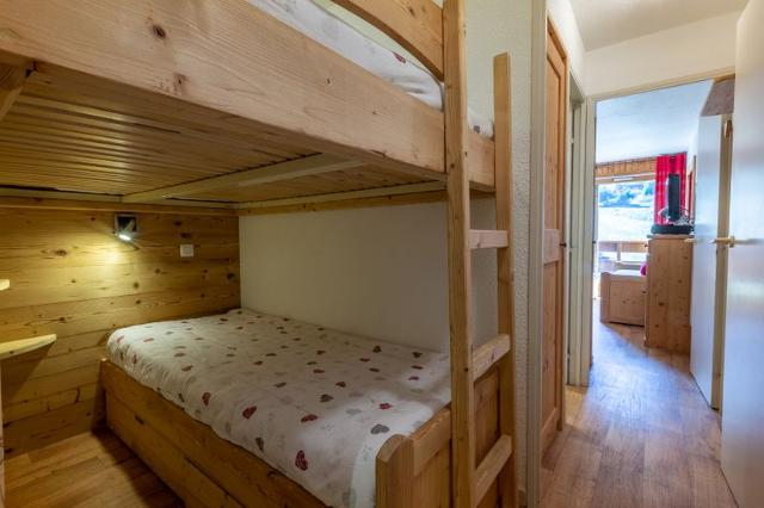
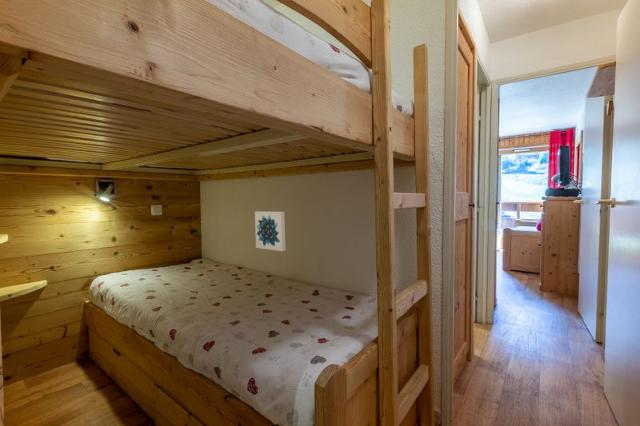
+ wall art [254,210,286,252]
